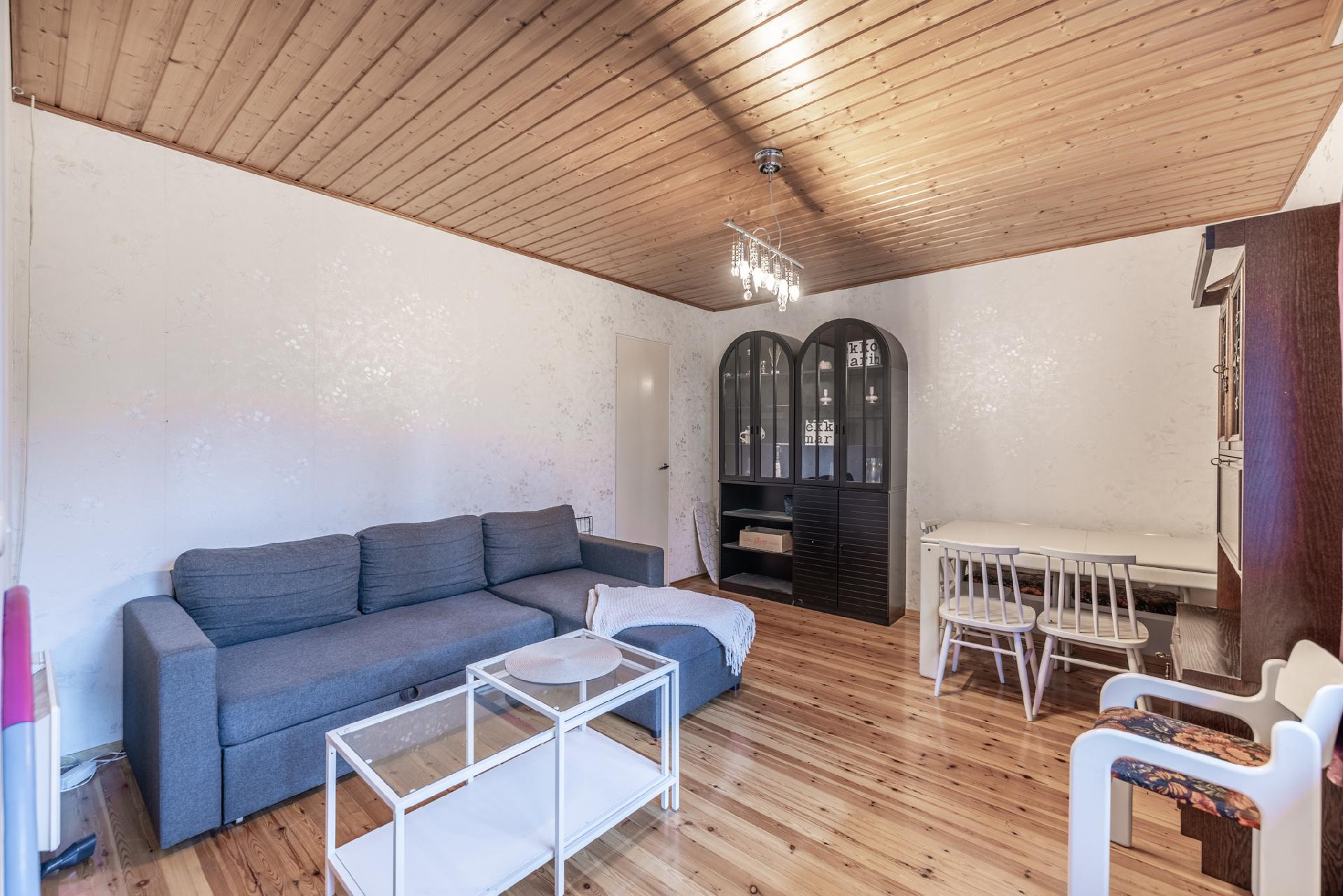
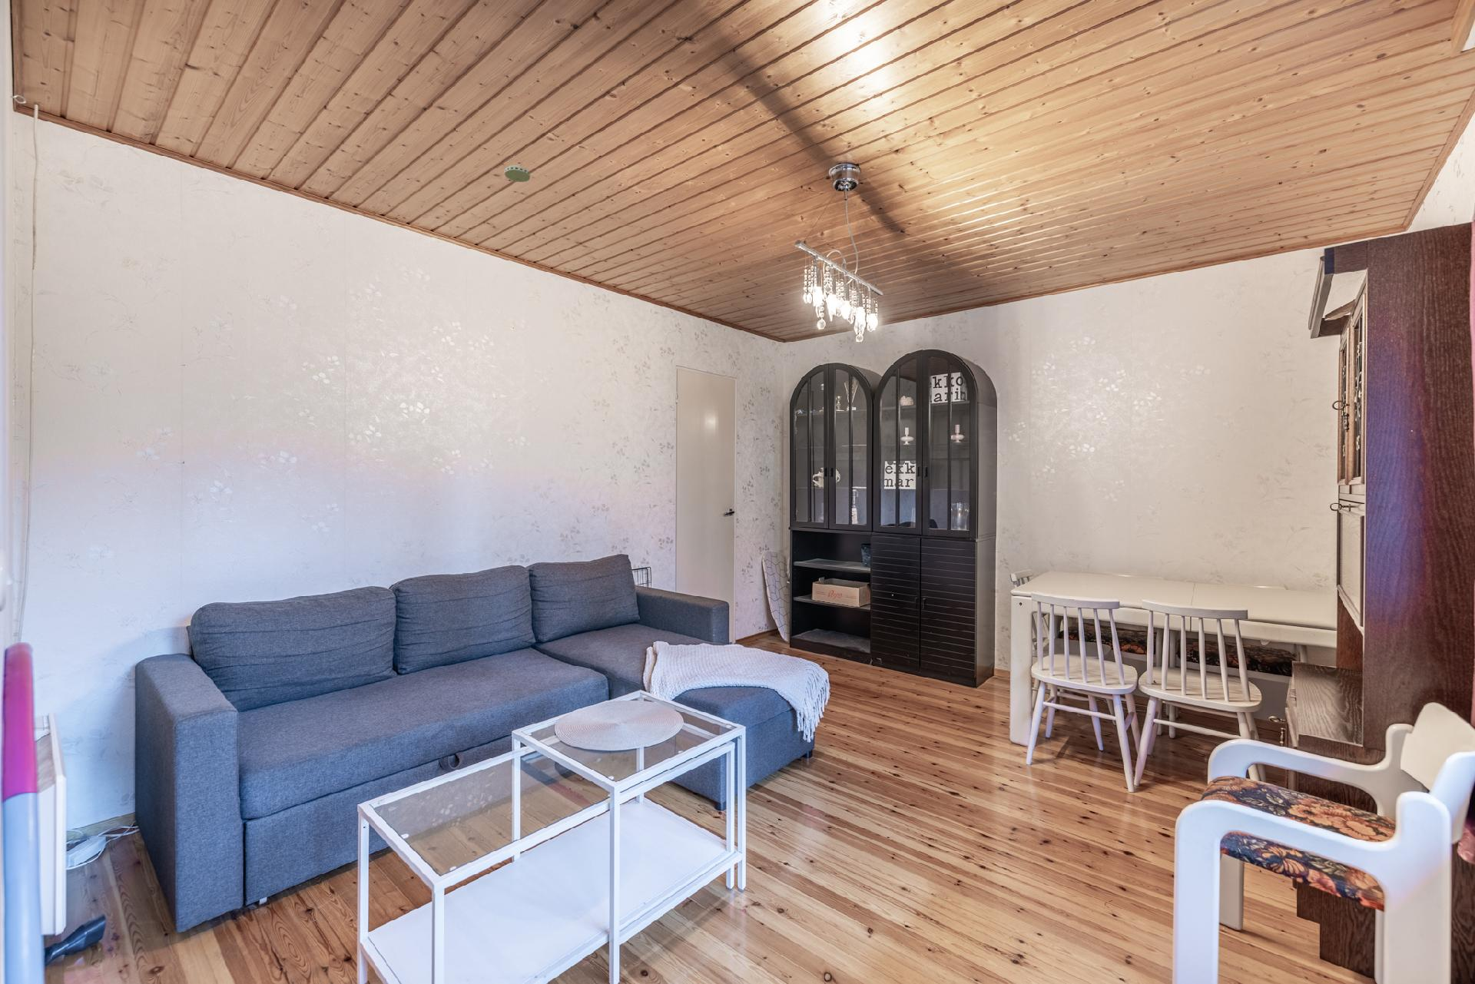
+ smoke detector [504,165,530,182]
